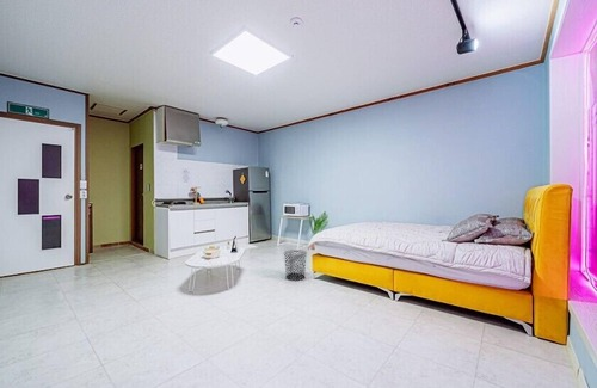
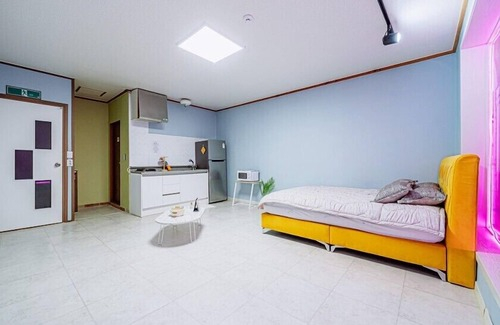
- waste bin [283,248,308,282]
